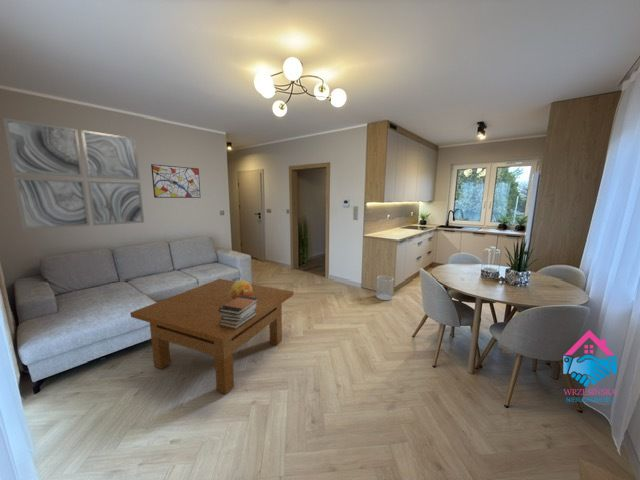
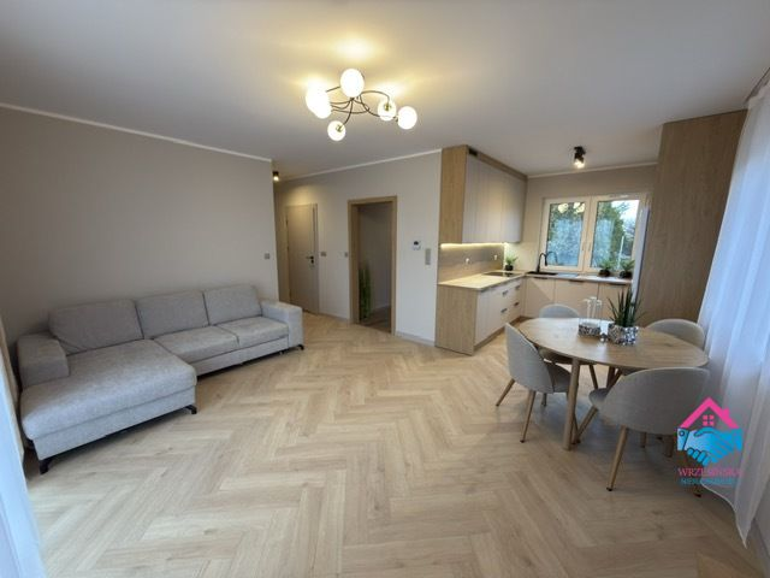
- wall art [150,163,202,199]
- book stack [219,296,258,329]
- decorative sphere [230,280,253,300]
- wall art [2,117,145,231]
- wastebasket [375,275,395,301]
- table [129,278,295,395]
